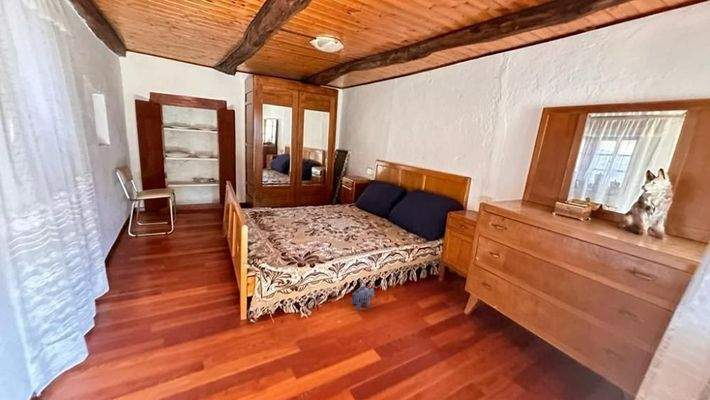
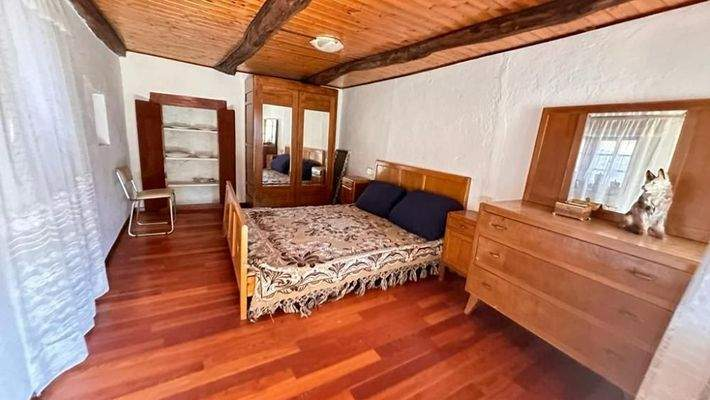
- plush toy [350,285,375,311]
